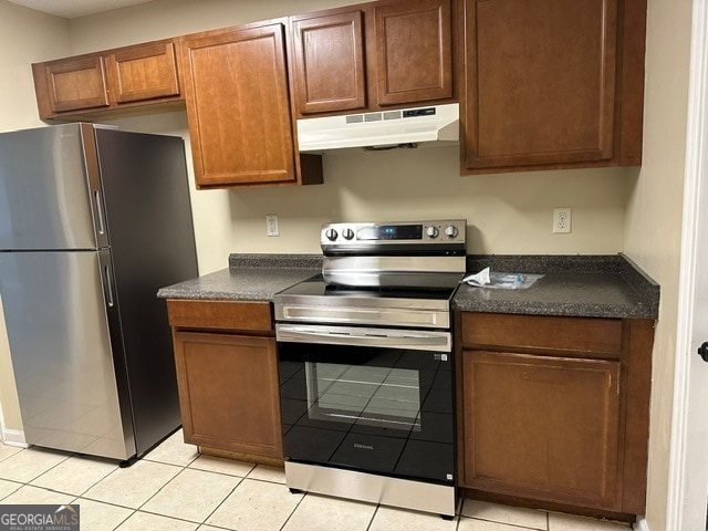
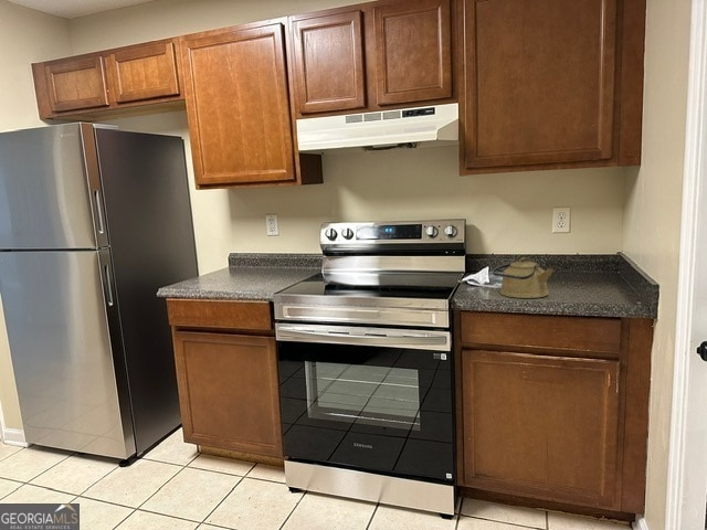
+ kettle [492,256,555,299]
